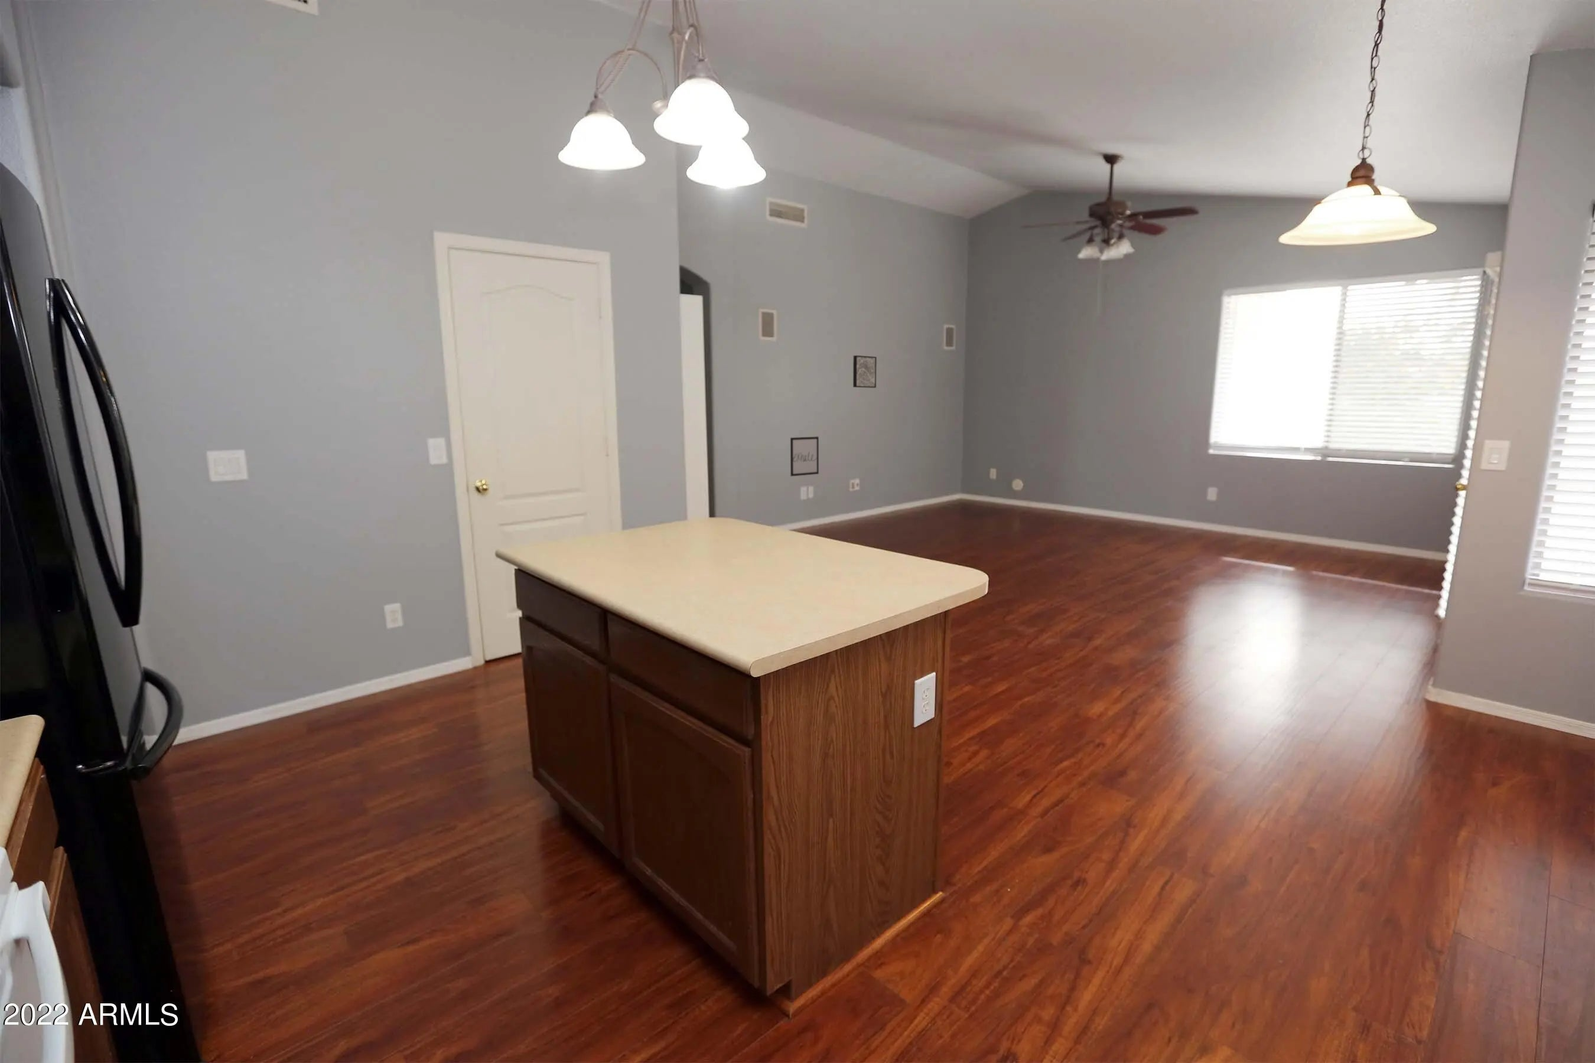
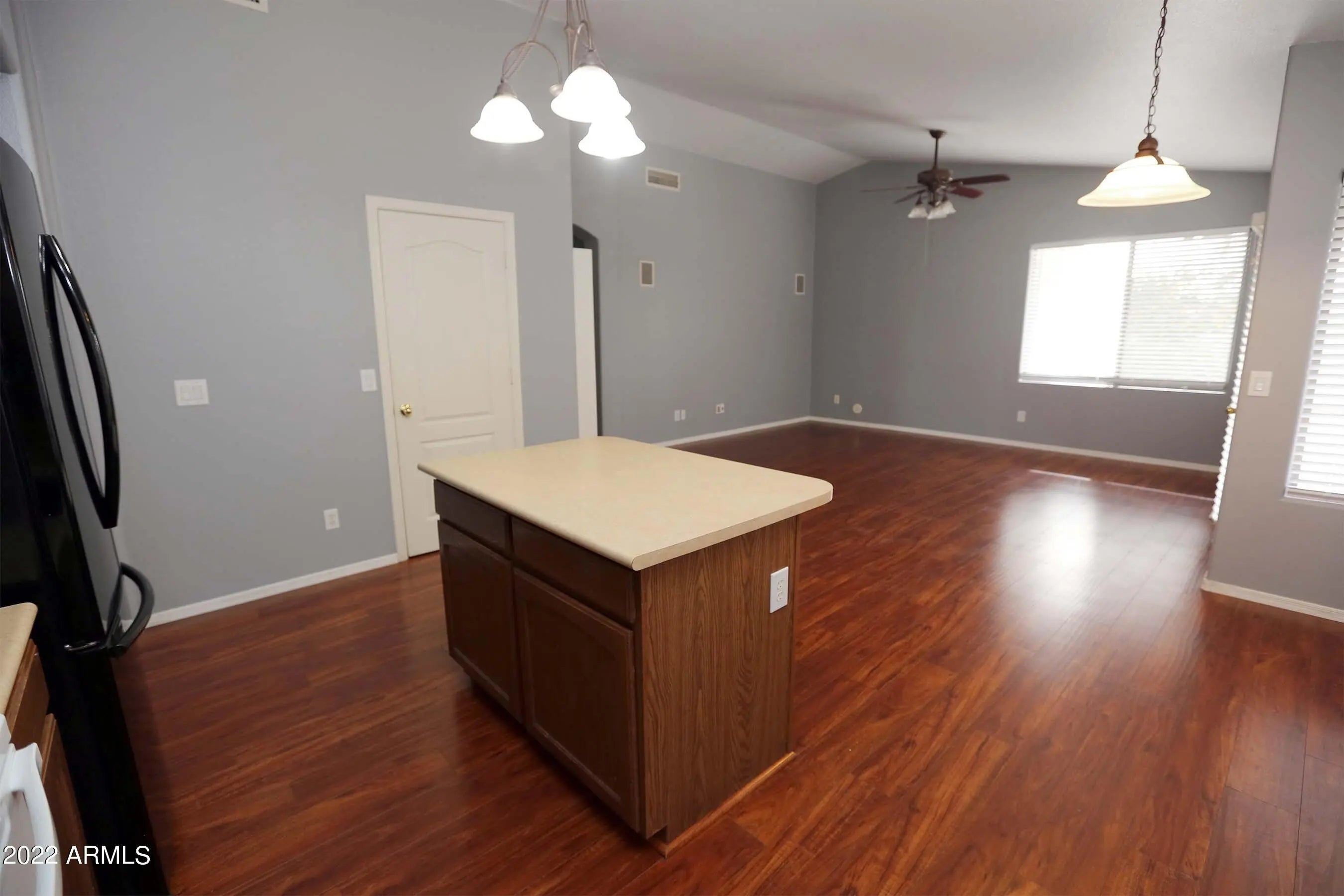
- wall art [852,355,877,389]
- wall art [790,435,819,477]
